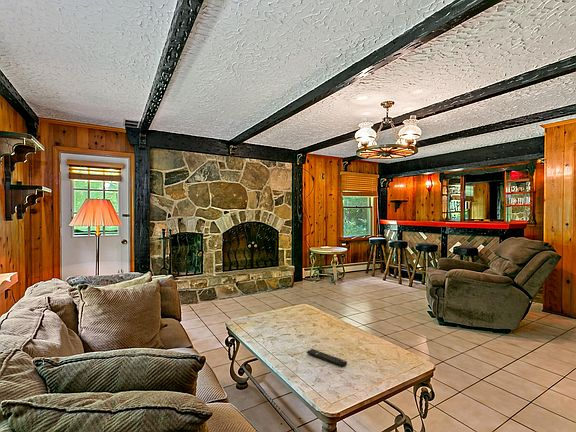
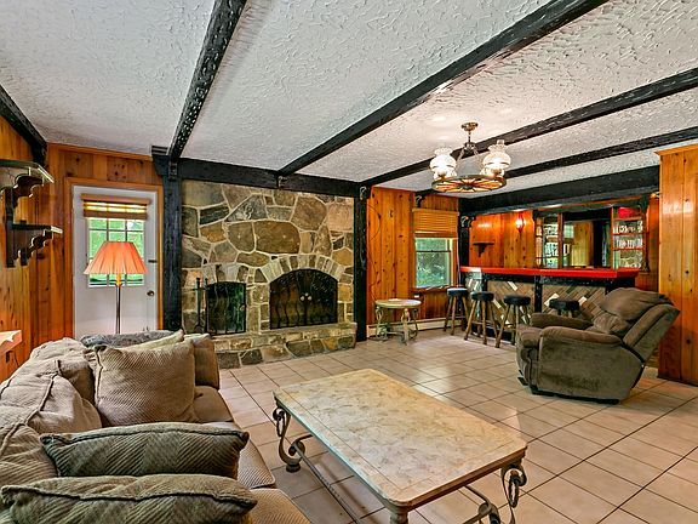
- remote control [306,348,348,367]
